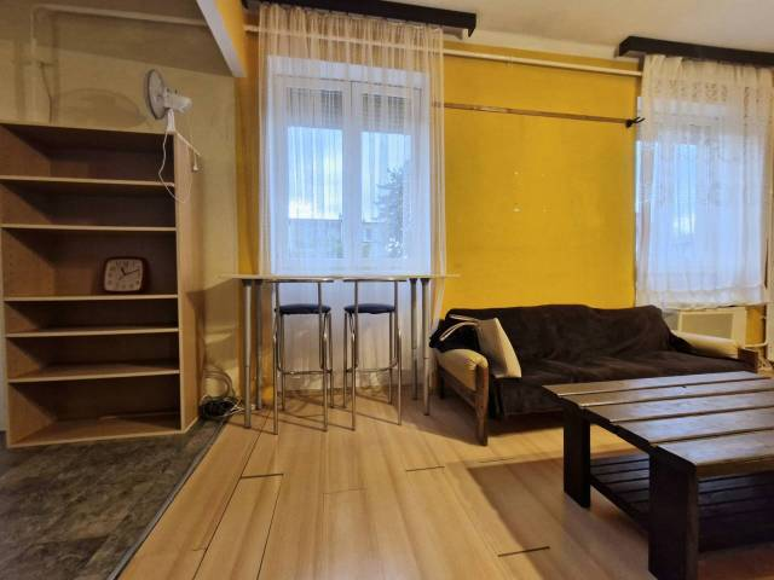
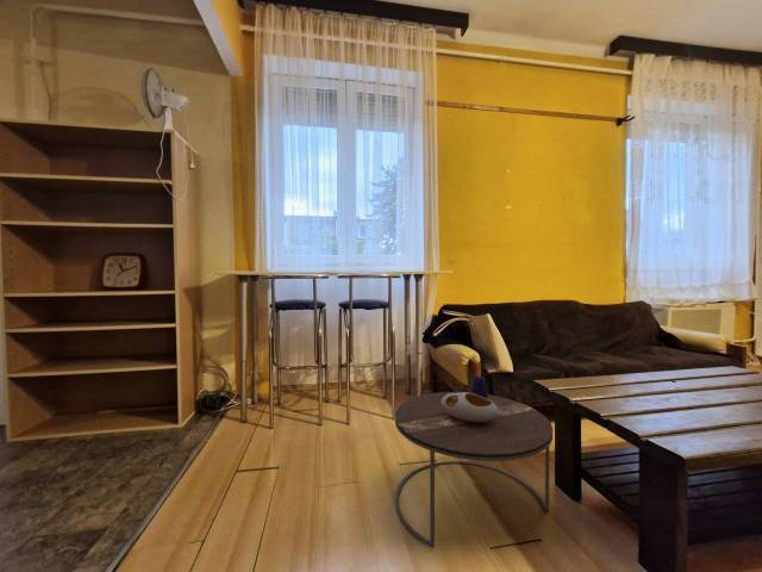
+ side table [394,375,554,549]
